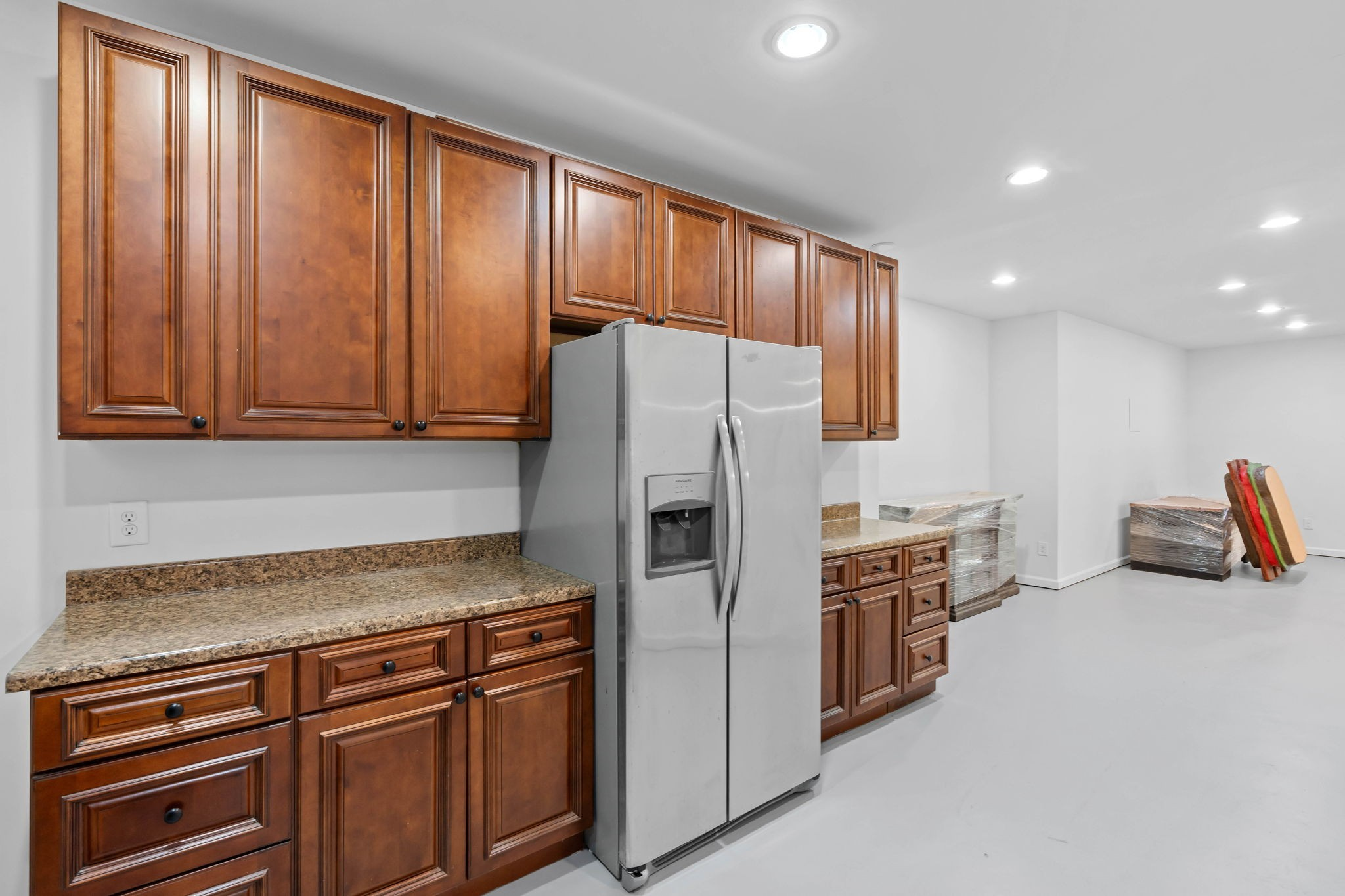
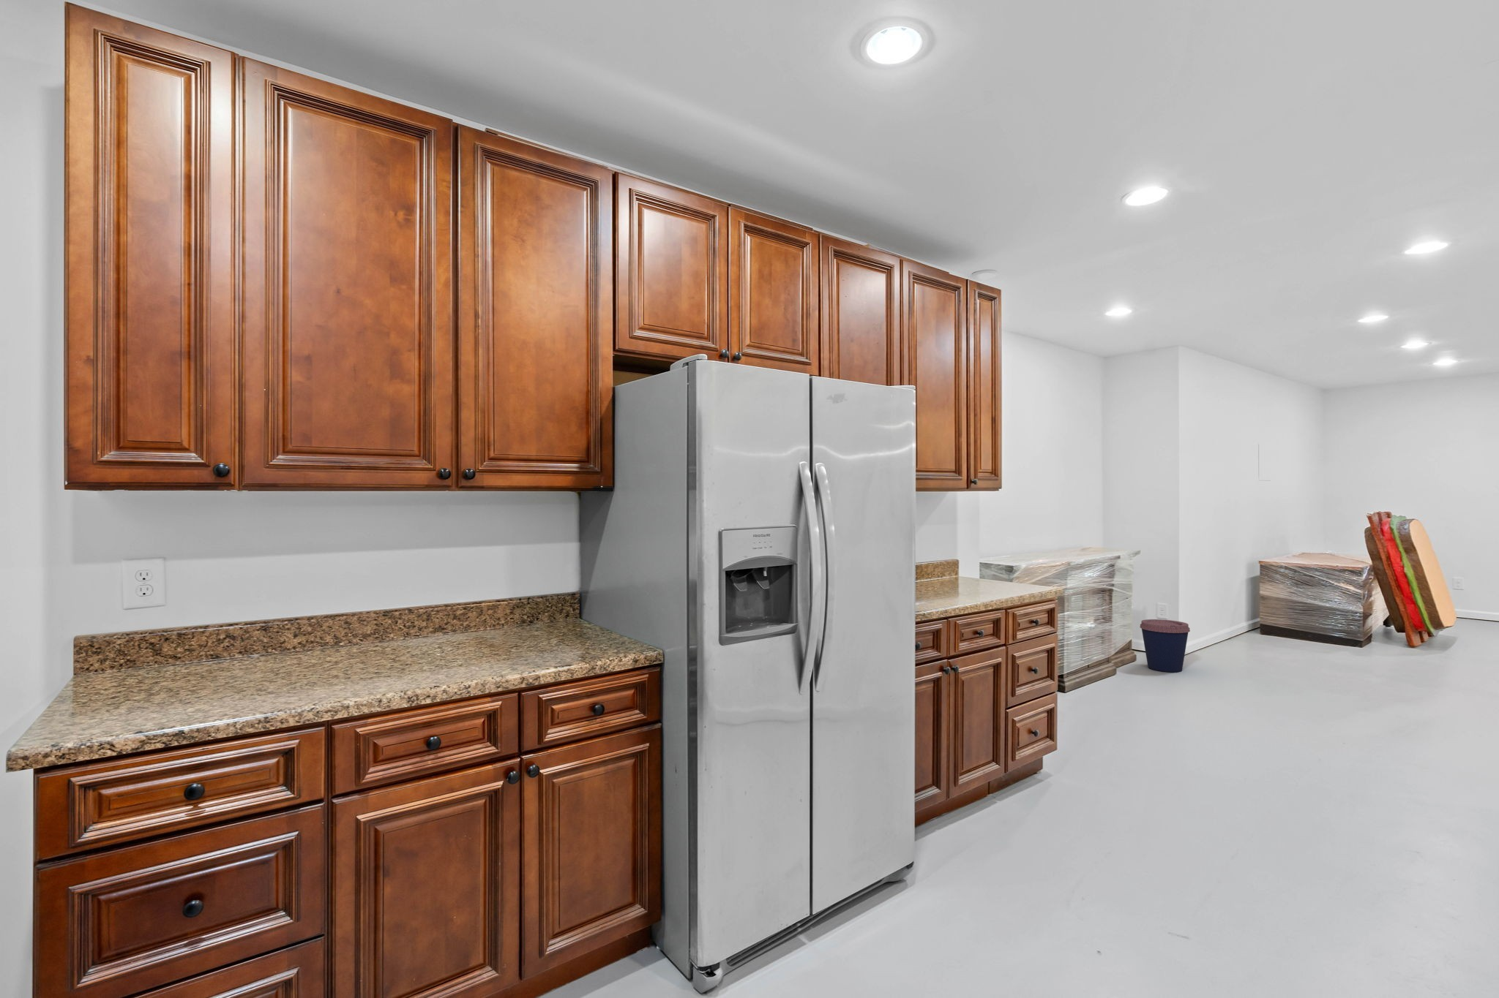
+ coffee cup [1139,618,1191,673]
